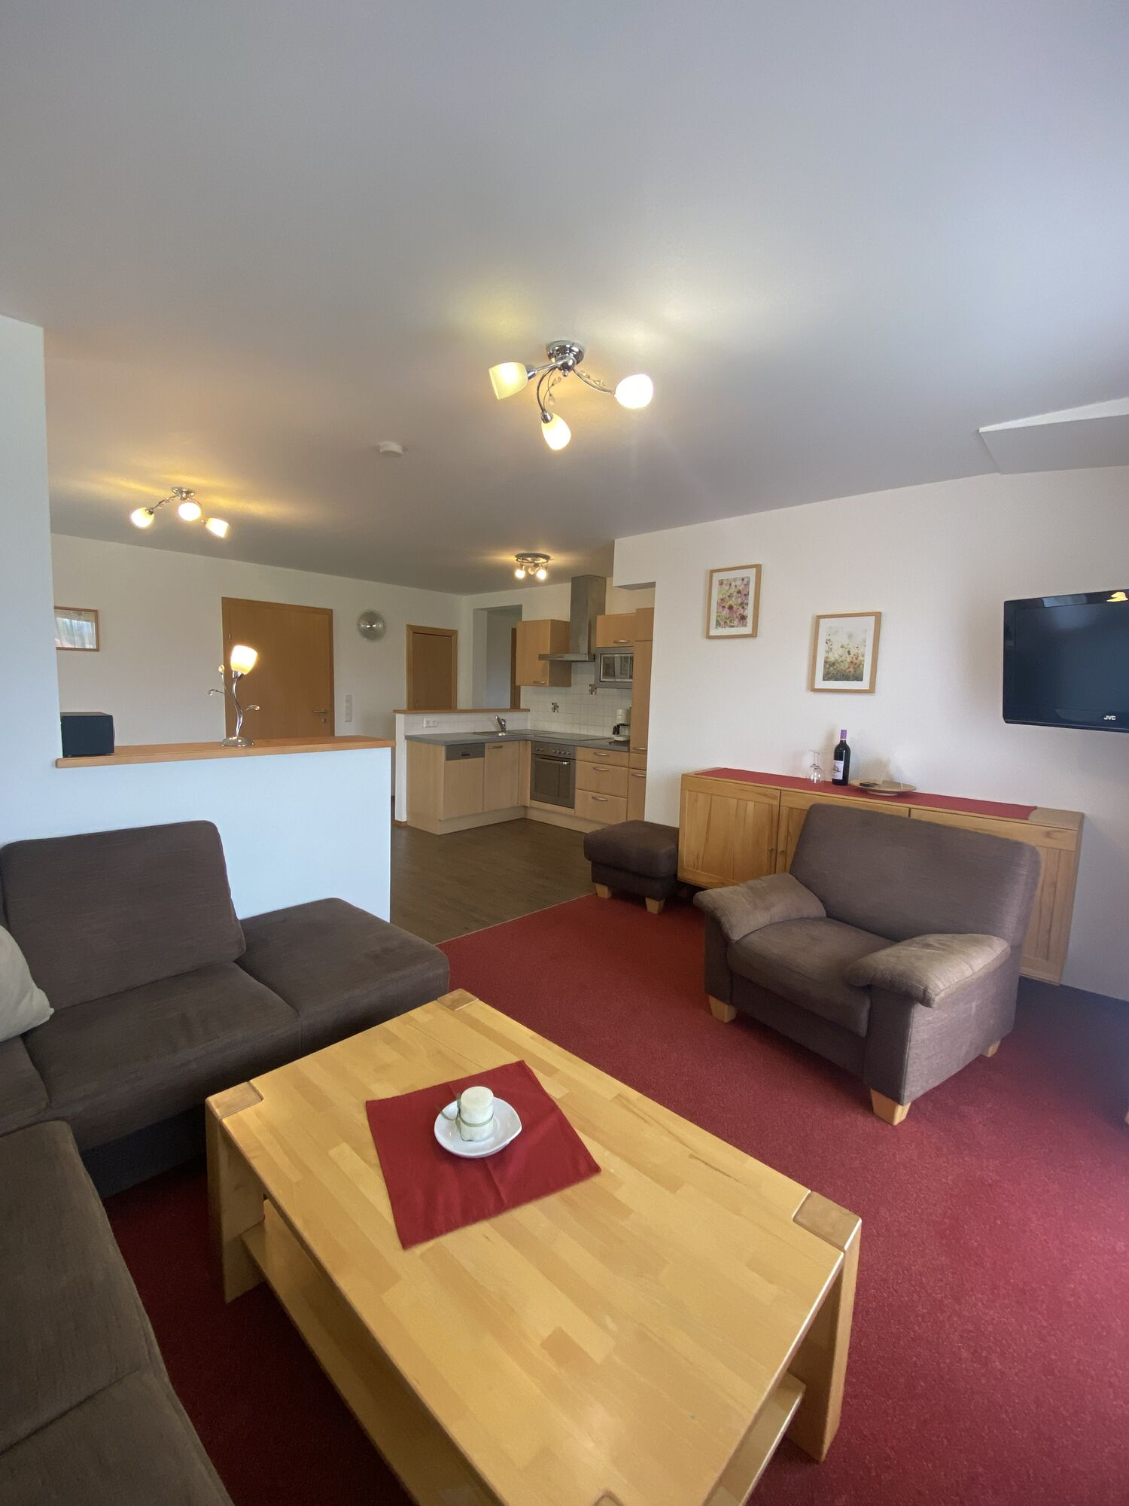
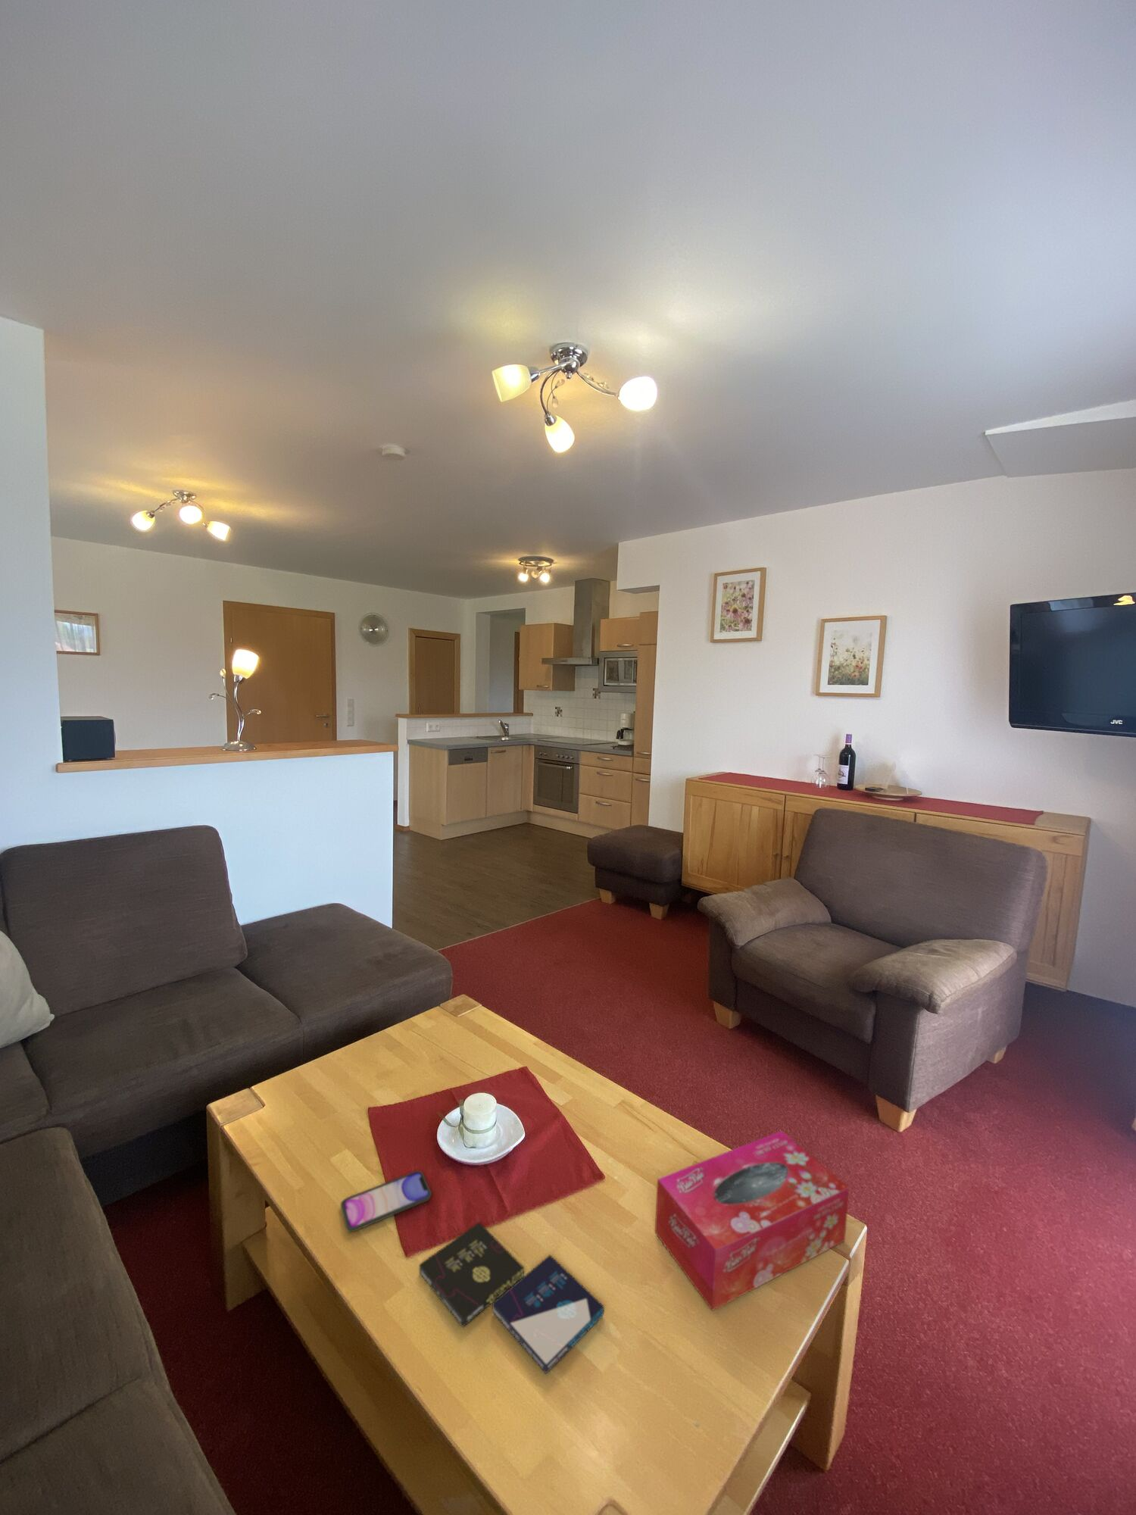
+ music album box set [419,1222,604,1374]
+ tissue box [654,1130,850,1311]
+ smartphone [340,1170,432,1232]
